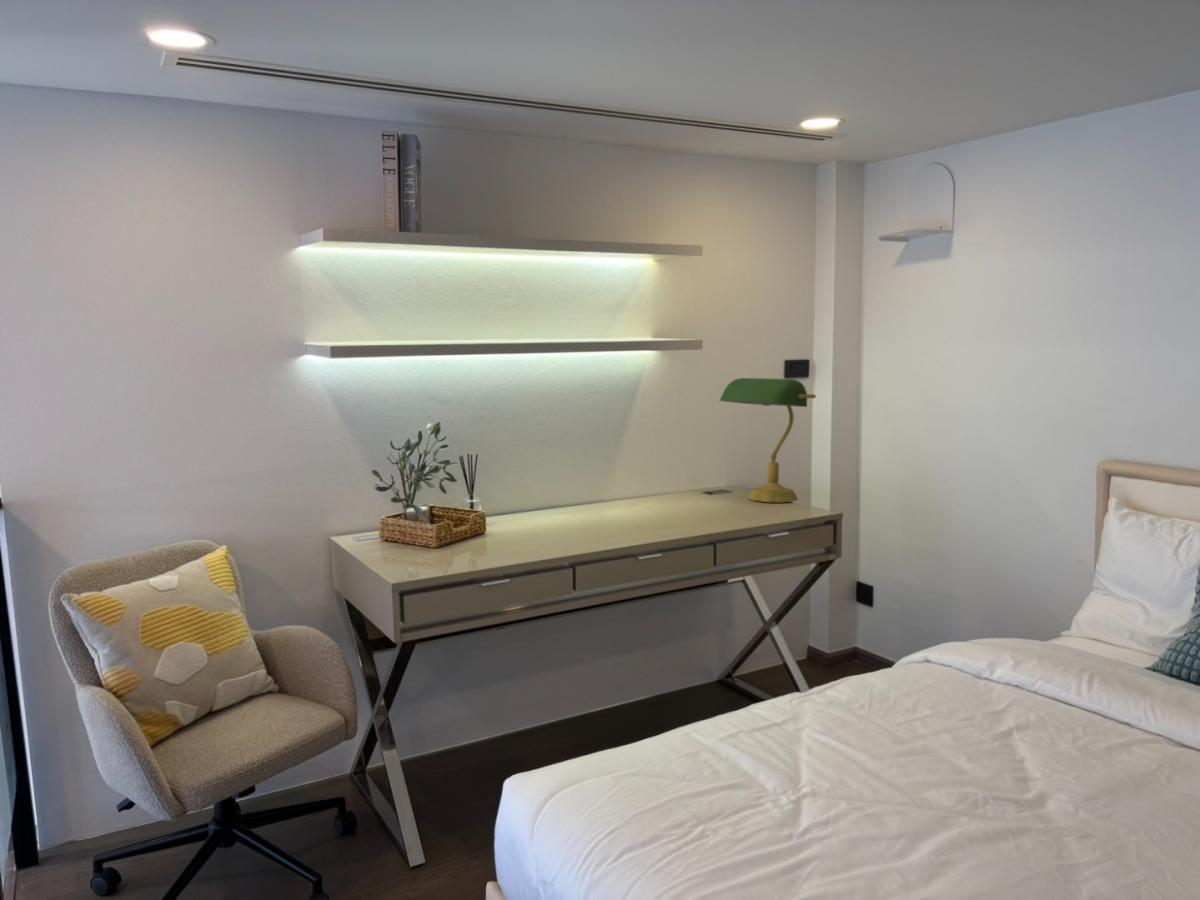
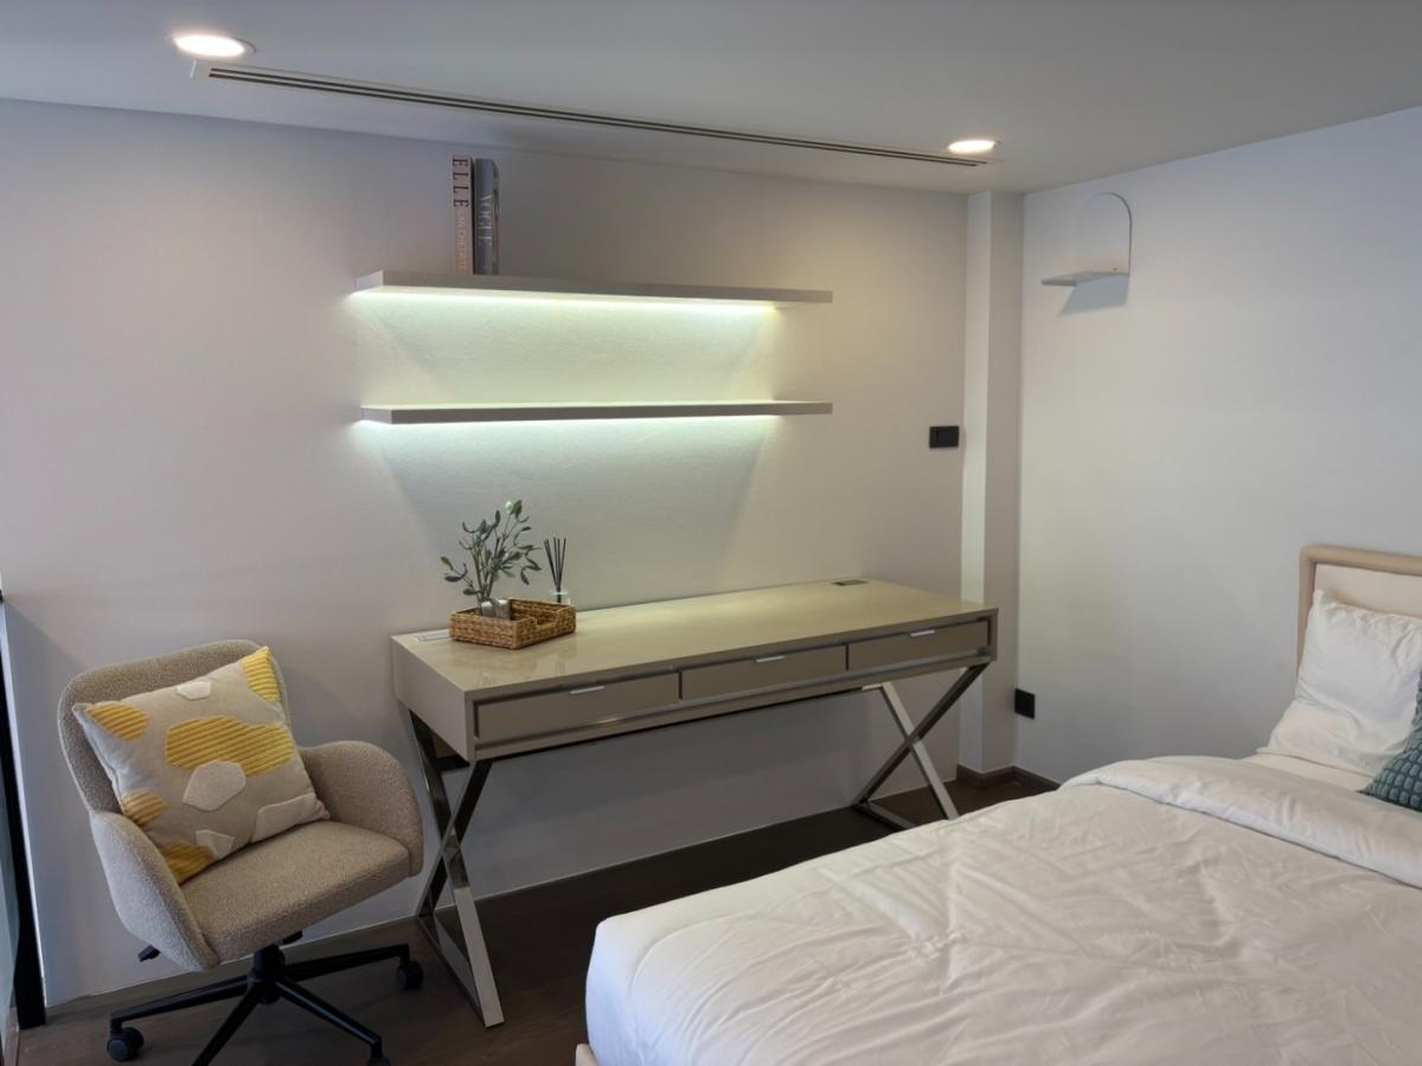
- desk lamp [719,377,817,503]
